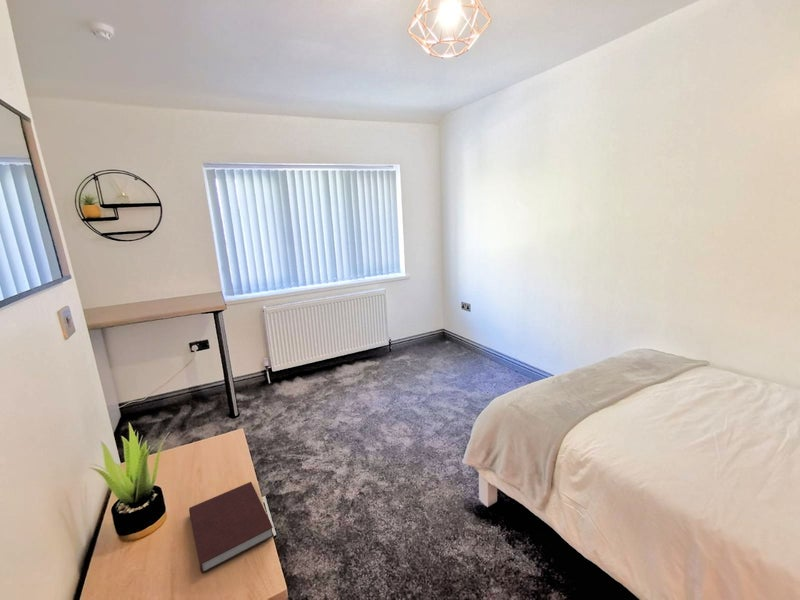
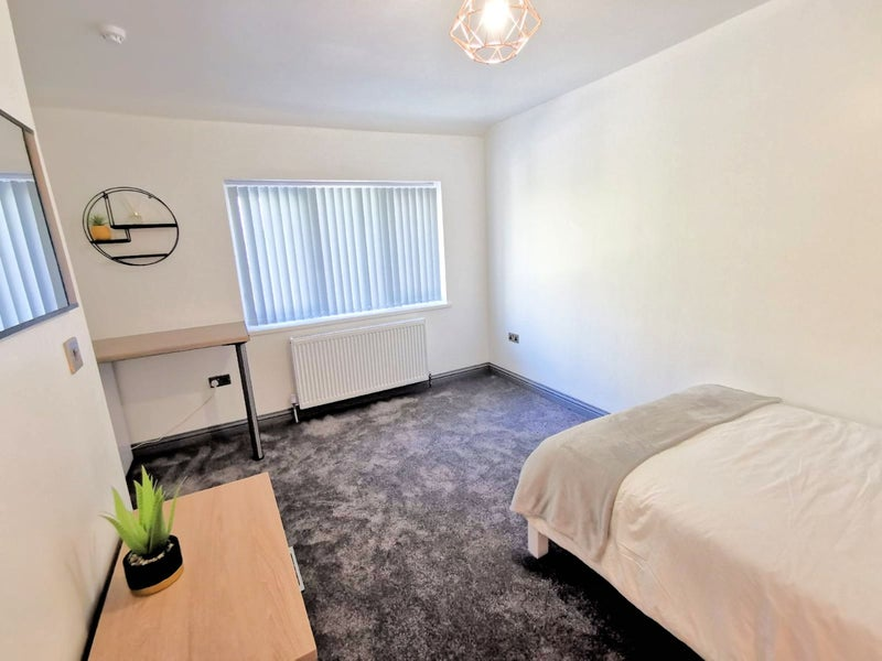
- notebook [188,481,275,574]
